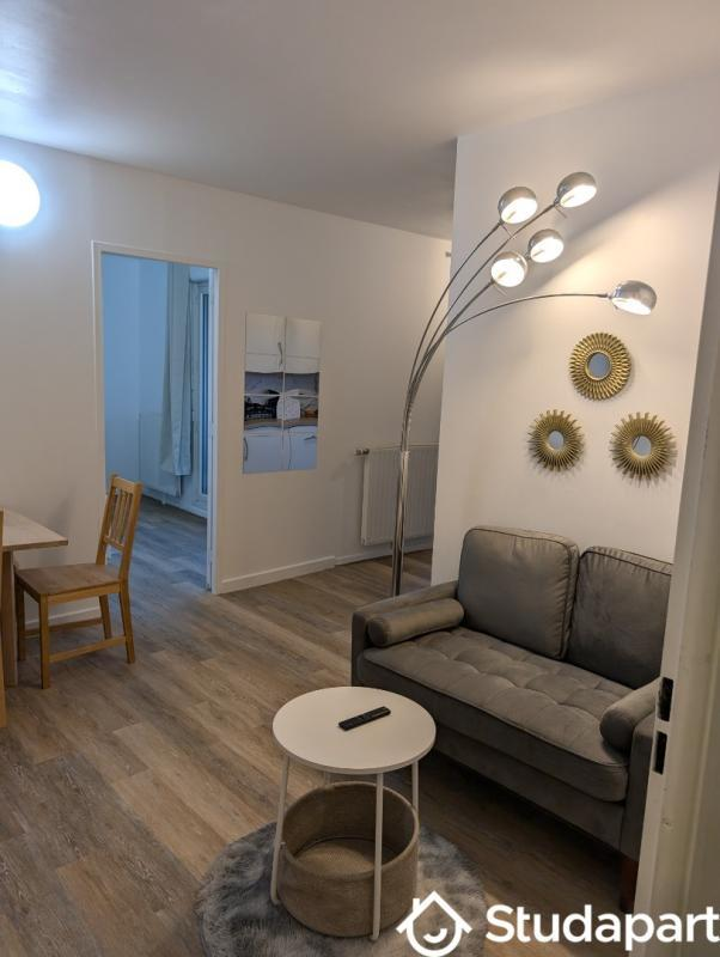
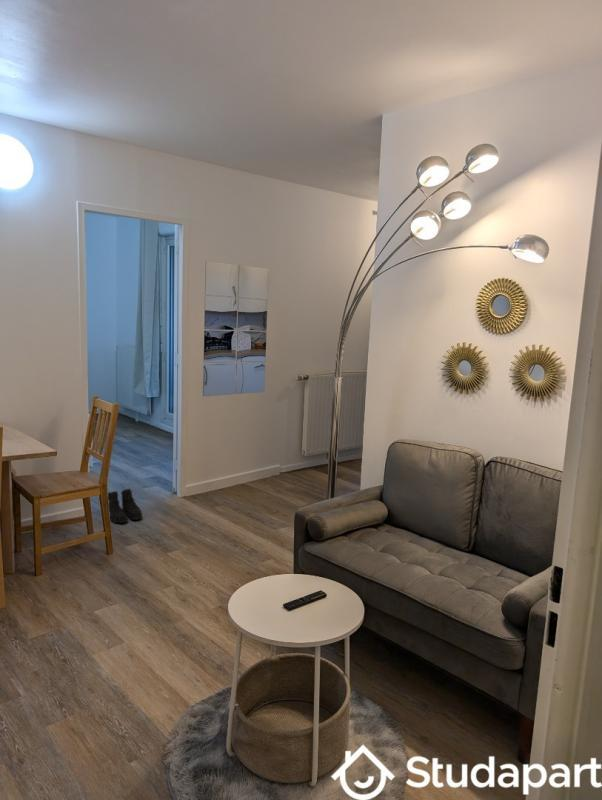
+ boots [107,488,143,524]
